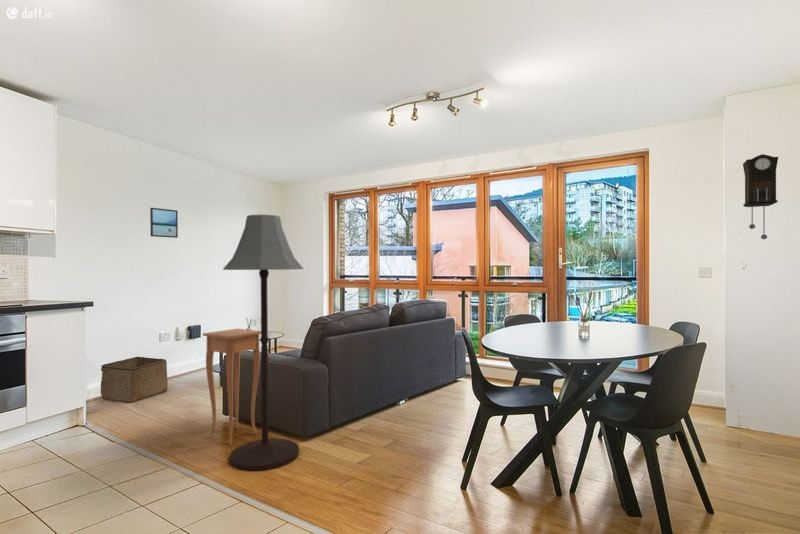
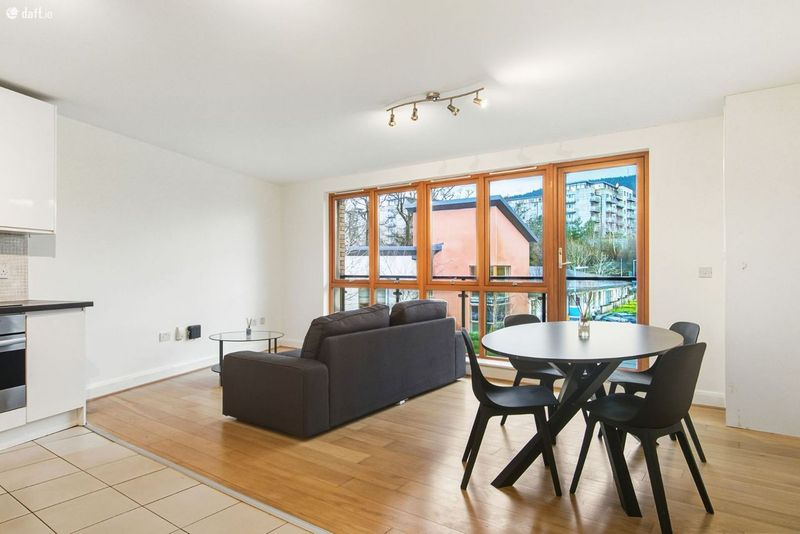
- floor lamp [222,214,305,472]
- side table [202,328,261,446]
- storage bin [100,356,169,404]
- pendulum clock [742,153,779,240]
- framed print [149,207,179,239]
